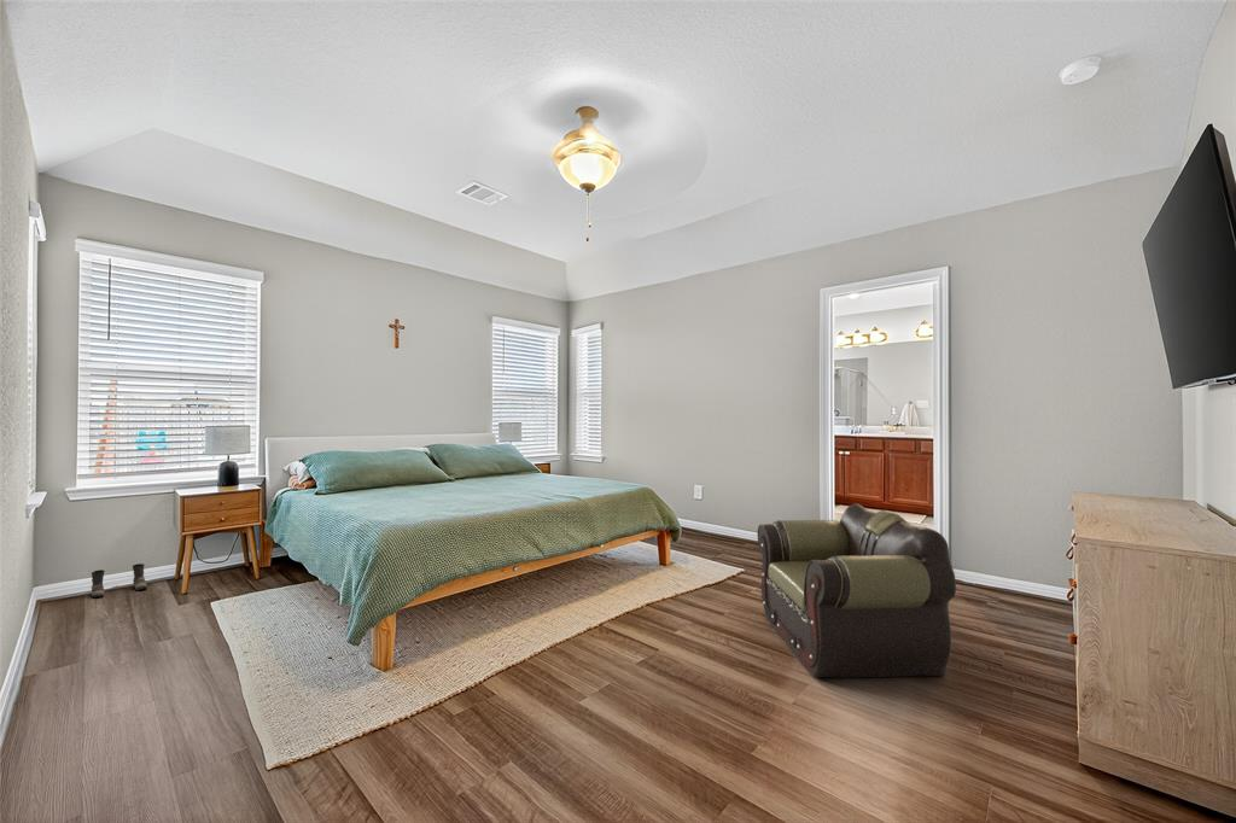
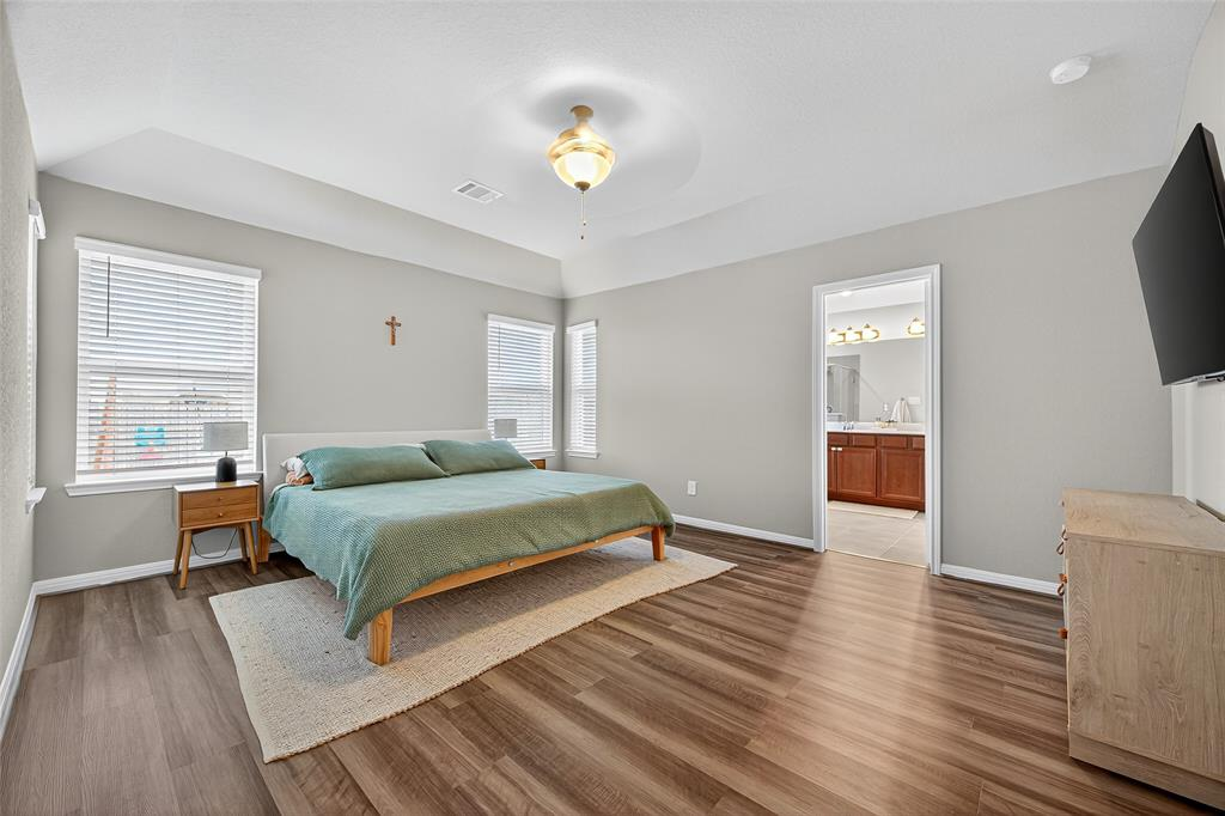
- armchair [757,503,957,678]
- boots [91,562,148,599]
